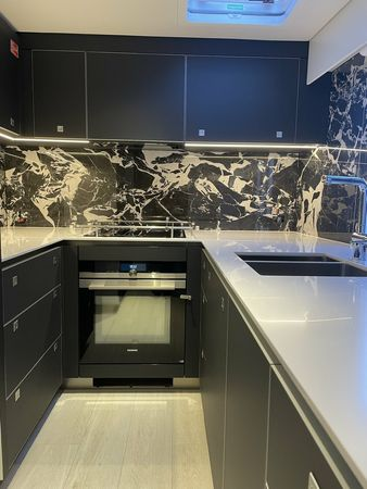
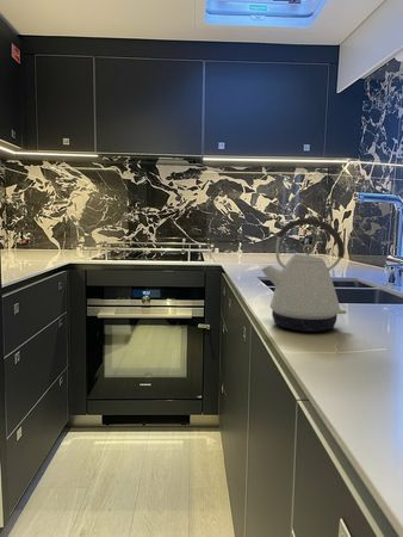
+ kettle [260,217,347,333]
